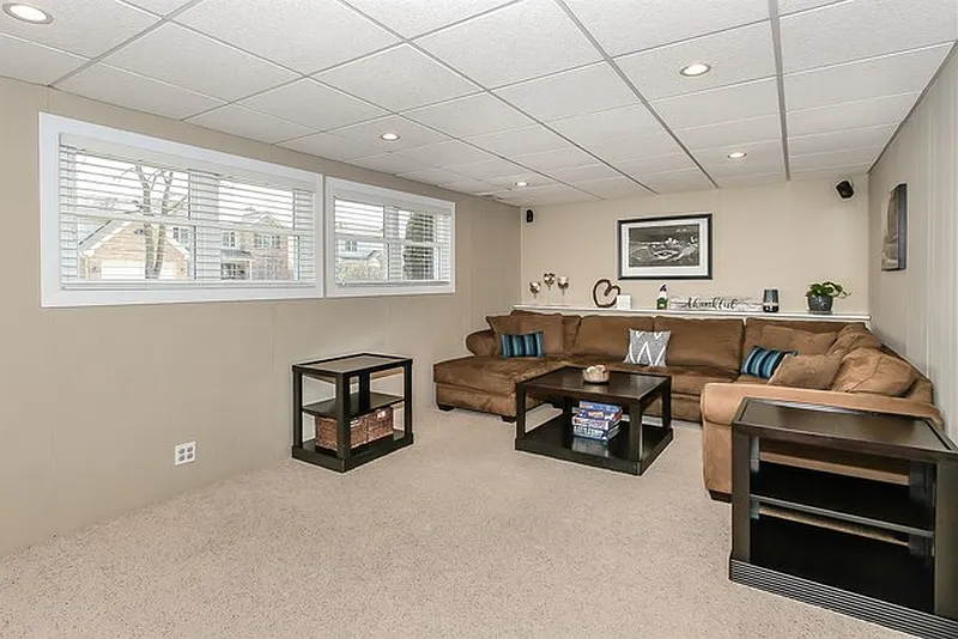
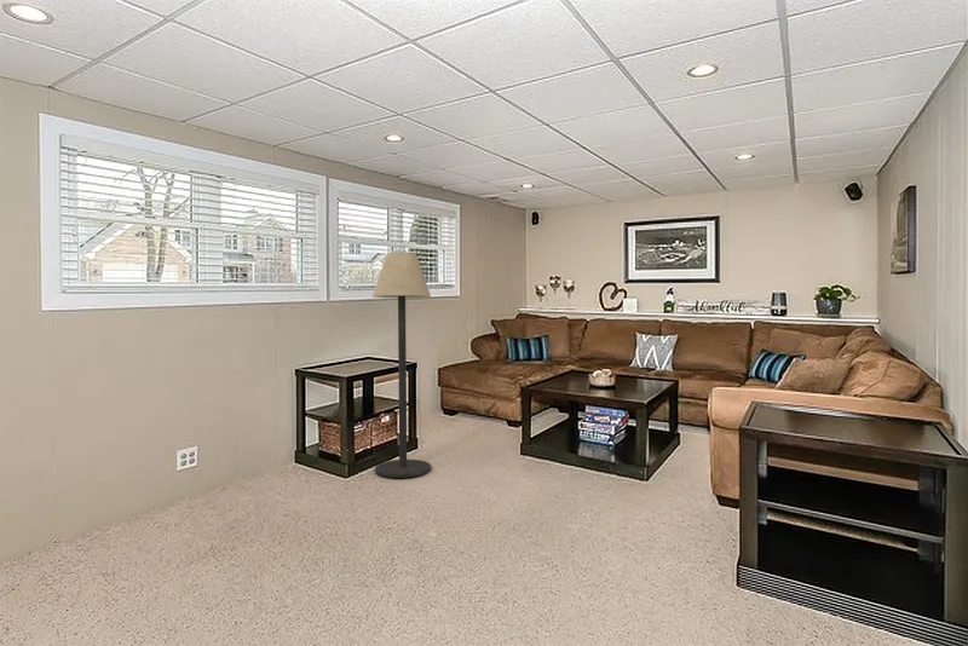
+ floor lamp [371,250,432,479]
